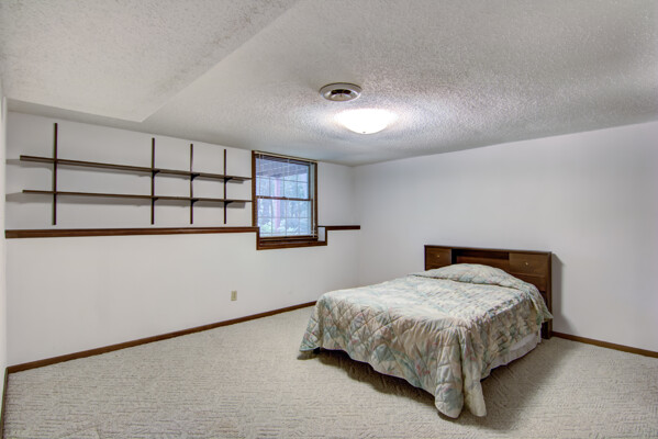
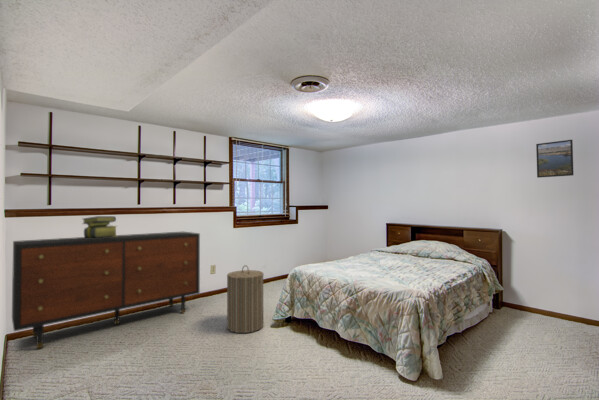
+ stack of books [81,215,118,238]
+ dresser [11,231,201,350]
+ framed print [535,139,575,179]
+ laundry hamper [226,264,265,334]
